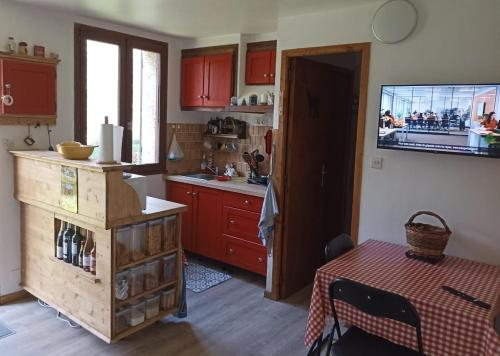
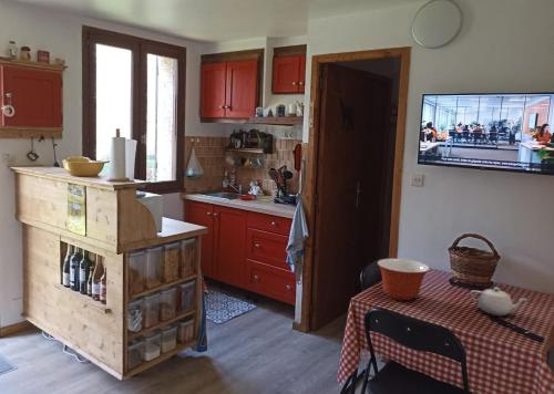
+ teapot [470,287,529,317]
+ mixing bowl [377,258,430,301]
